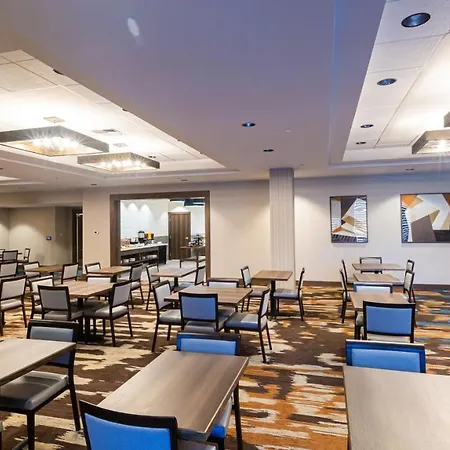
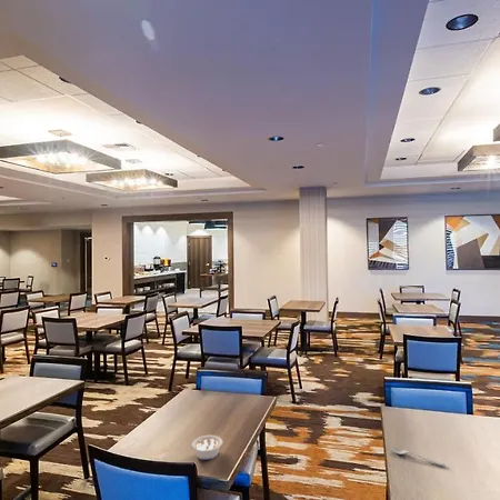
+ legume [189,434,223,461]
+ spoon [390,446,447,467]
